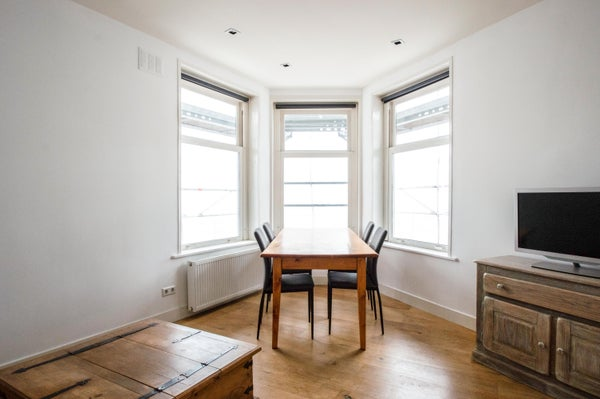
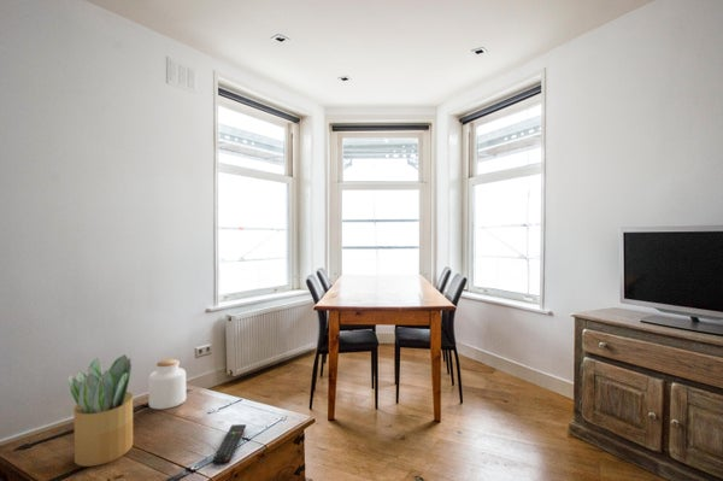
+ jar [148,358,187,410]
+ remote control [212,423,247,467]
+ potted plant [66,353,134,468]
